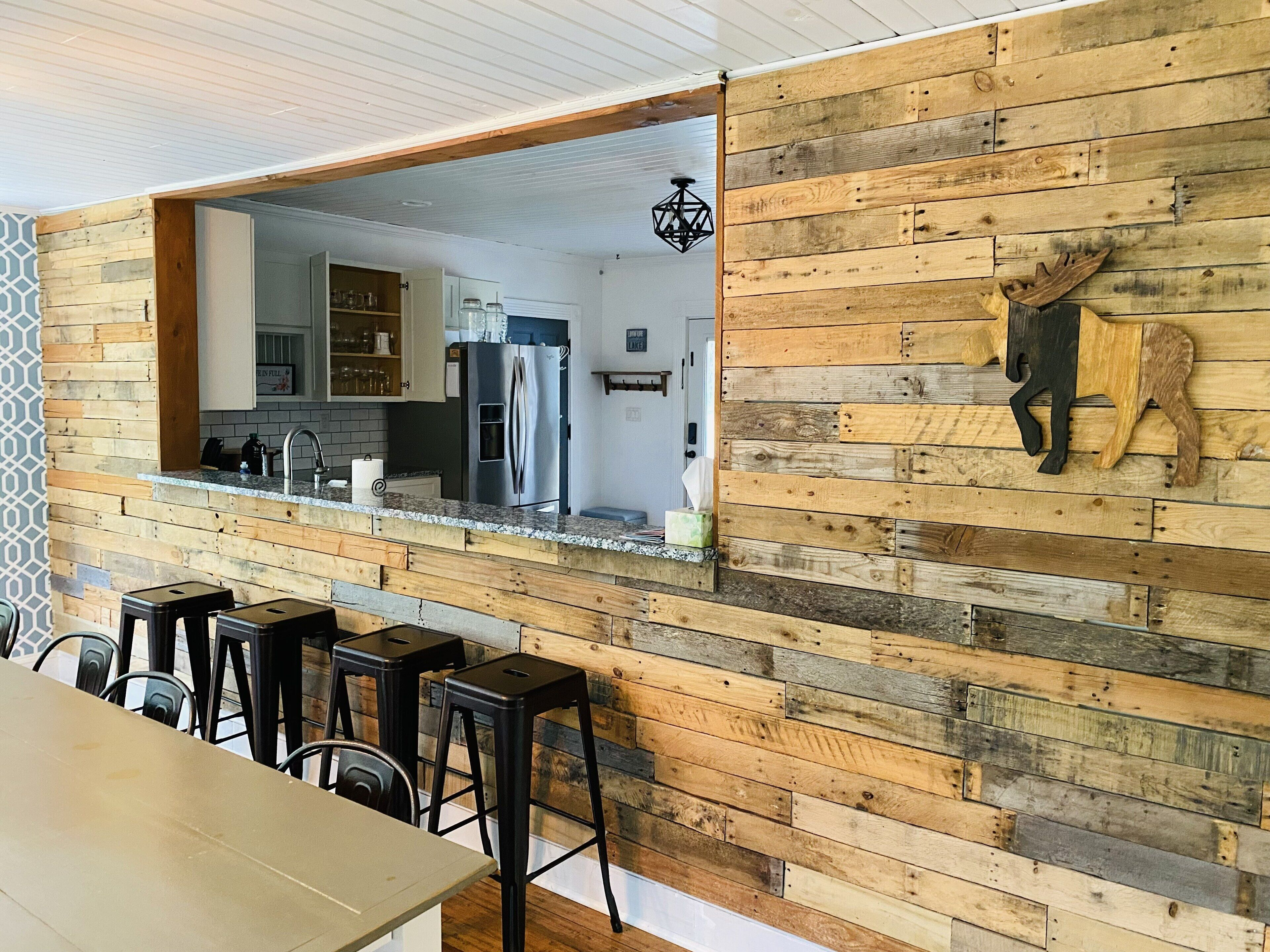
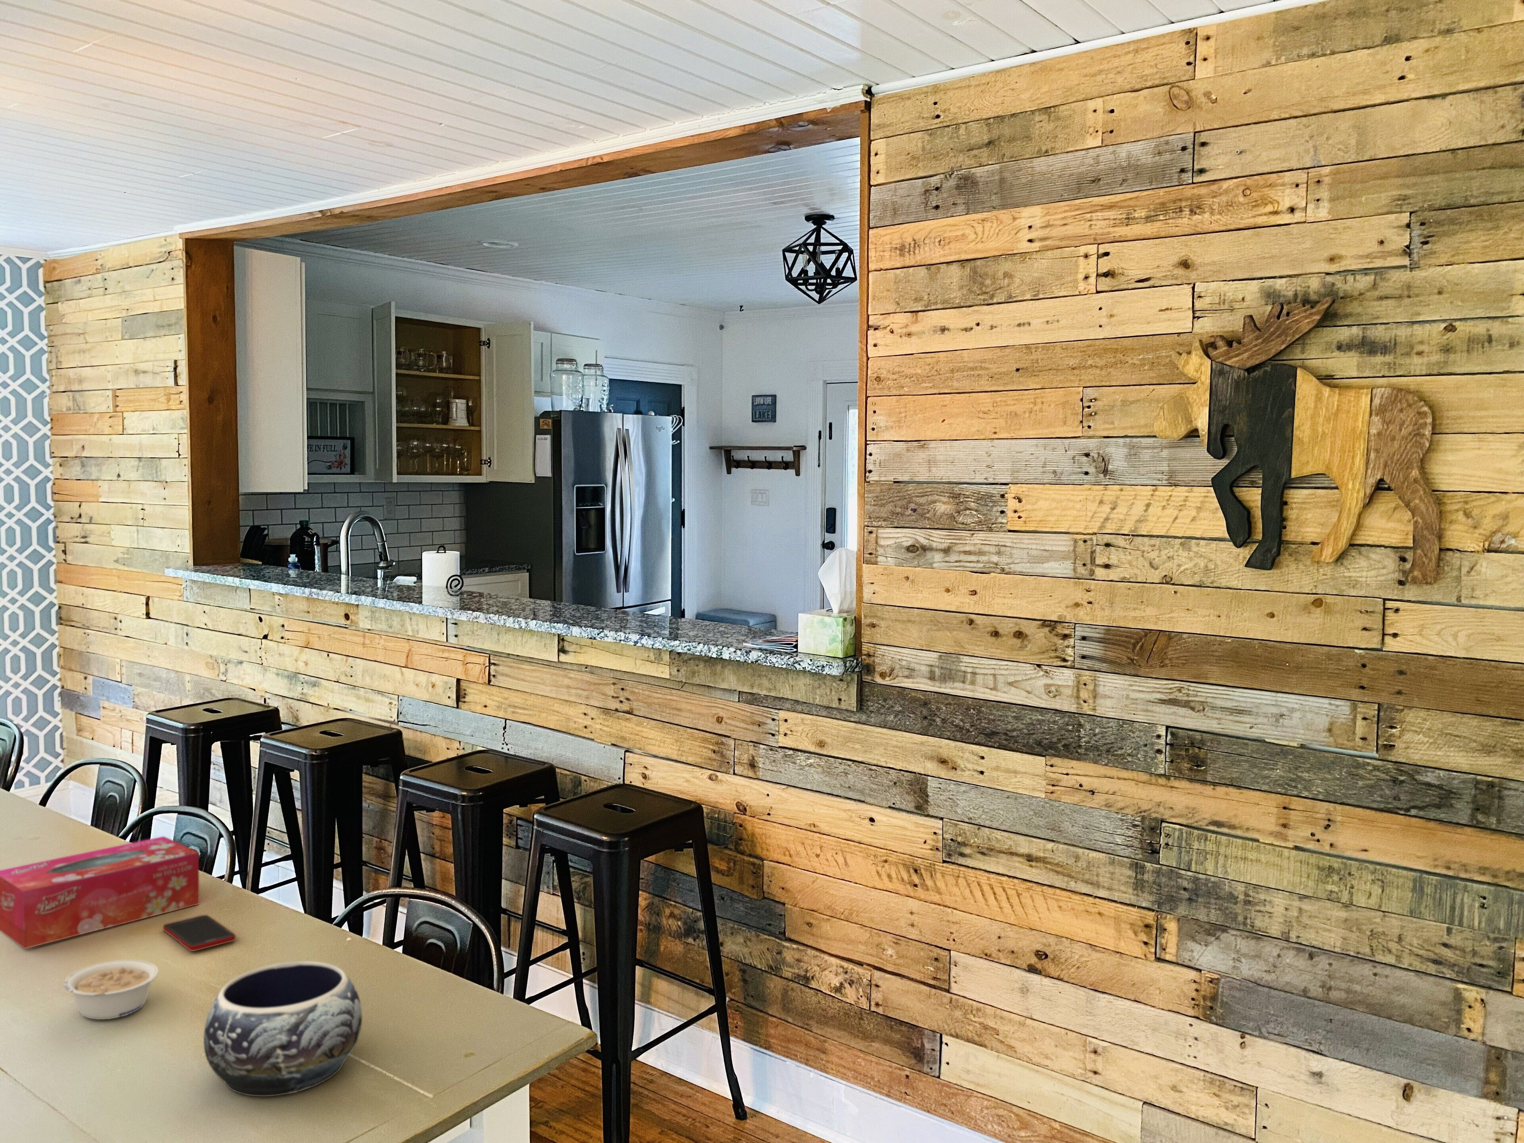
+ cell phone [162,915,236,952]
+ legume [64,959,160,1021]
+ tissue box [0,836,200,950]
+ decorative bowl [203,961,362,1097]
